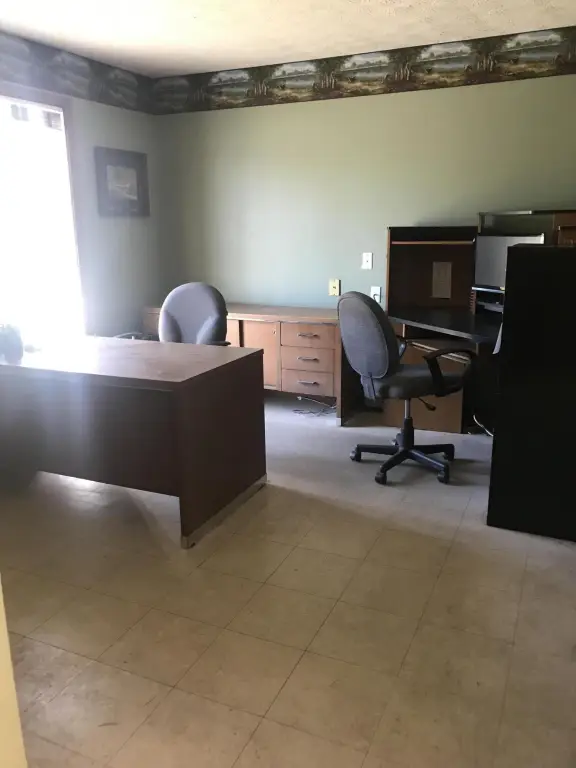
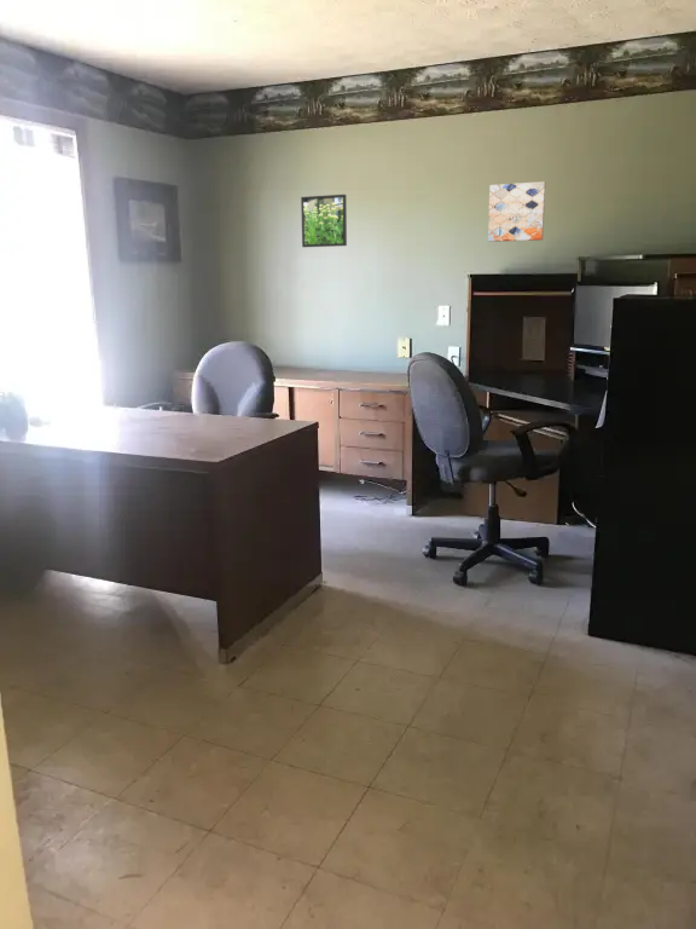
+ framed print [300,194,348,248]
+ wall art [487,180,546,243]
